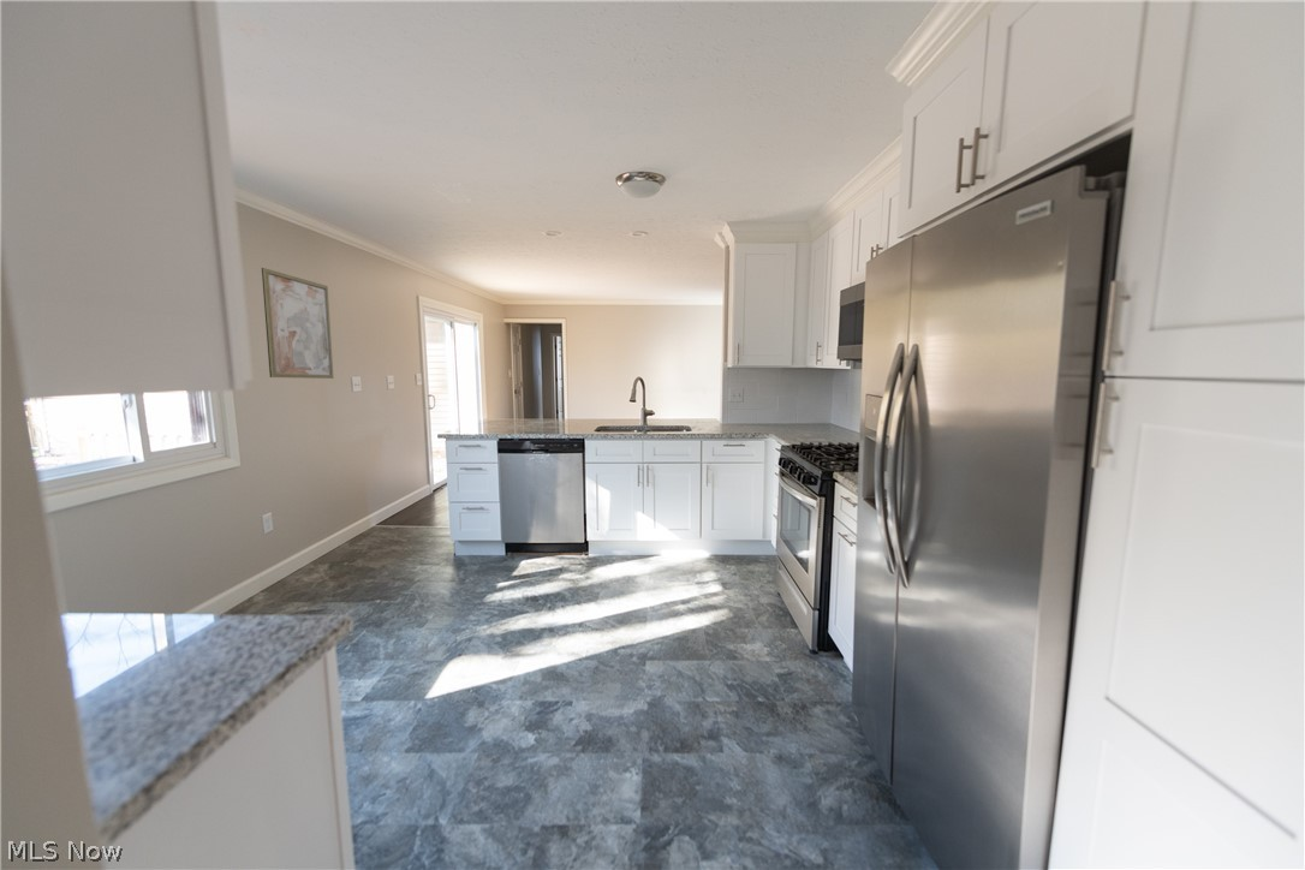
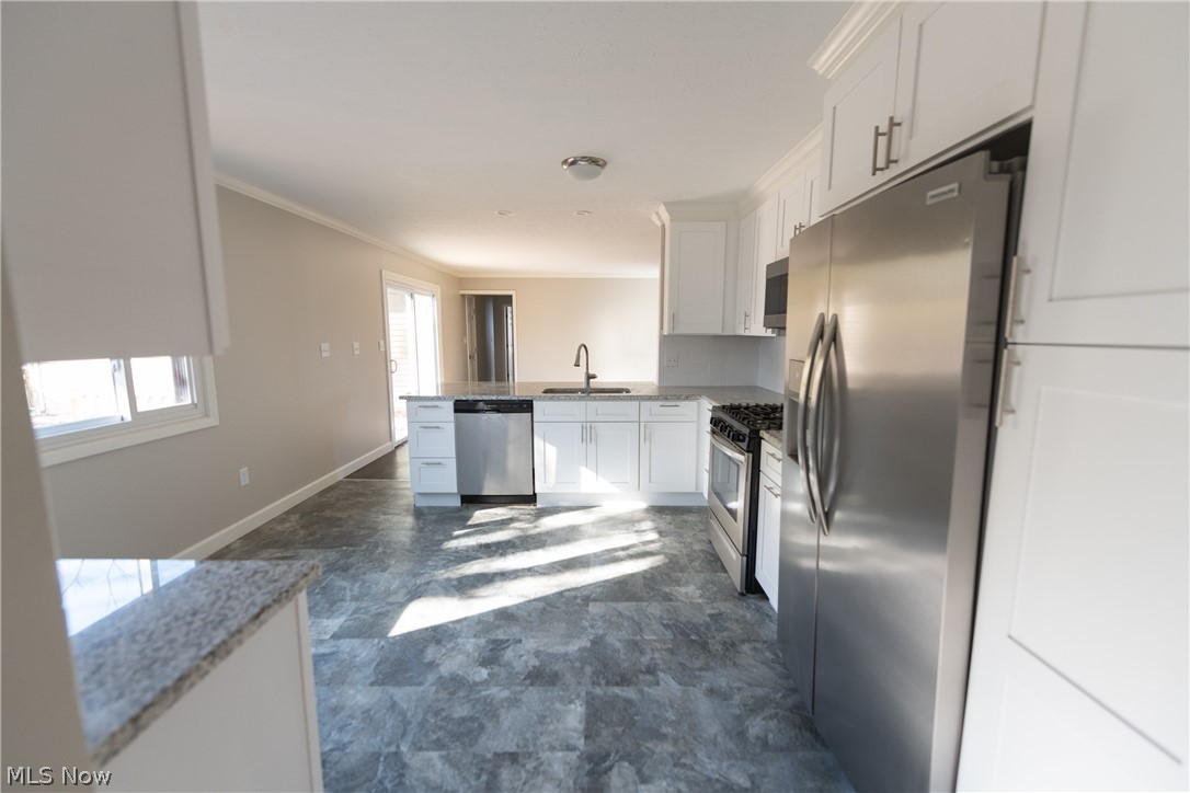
- wall art [261,267,334,380]
